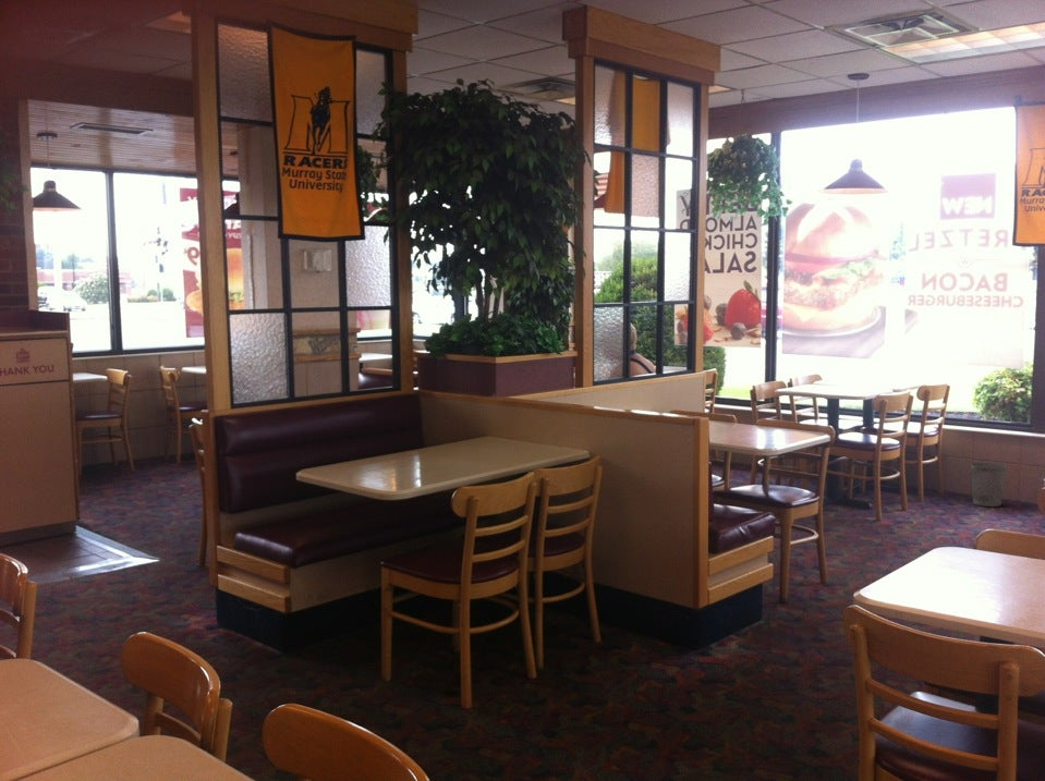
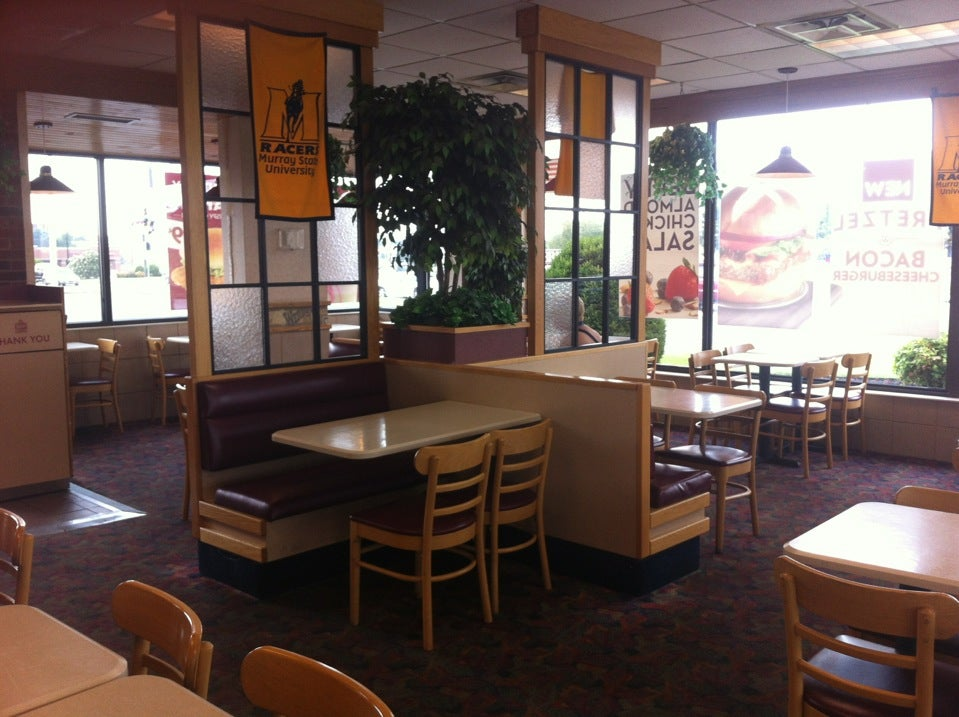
- wastebasket [970,462,1007,508]
